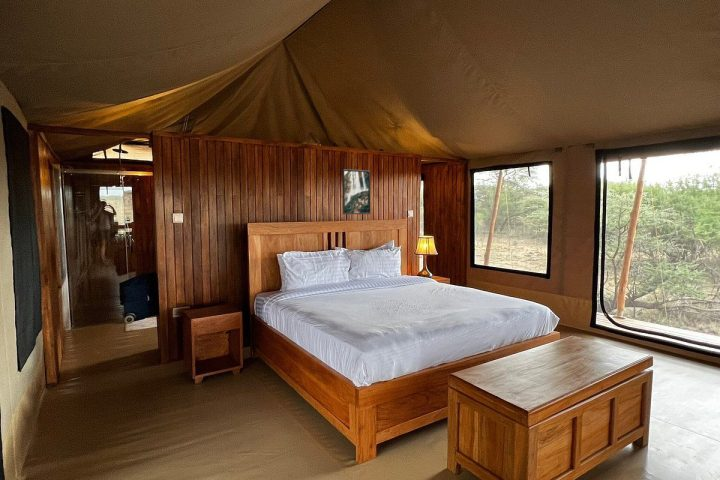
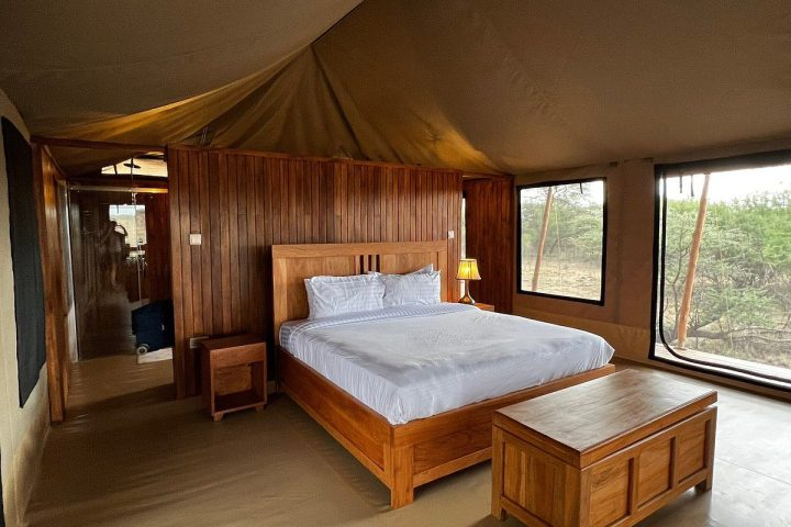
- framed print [342,168,371,215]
